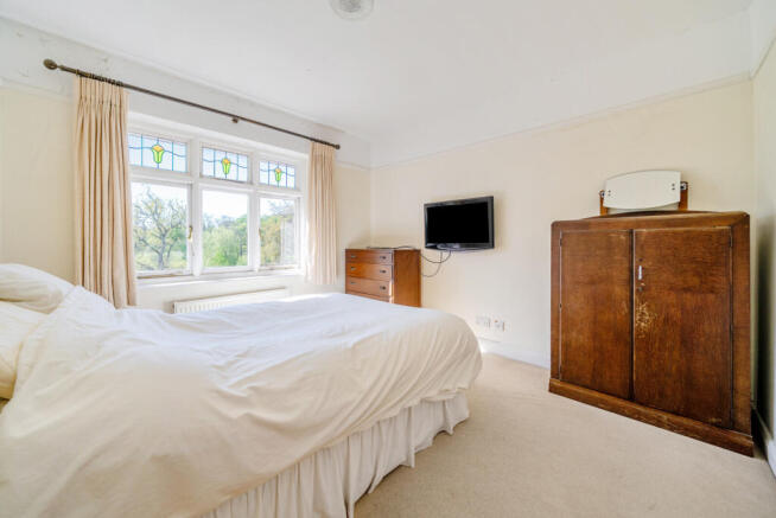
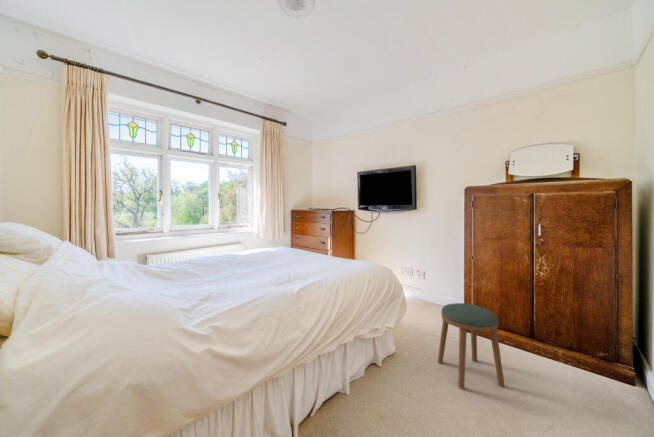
+ stool [437,302,505,389]
